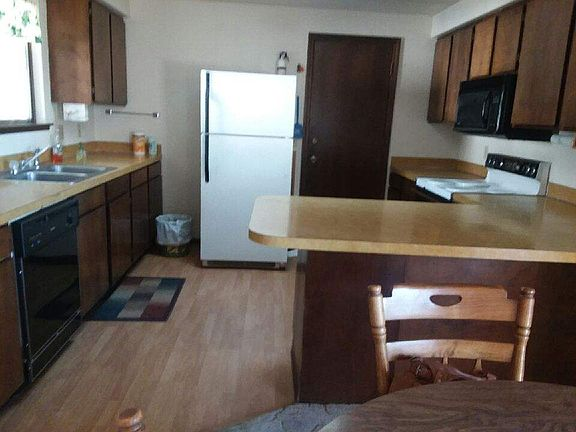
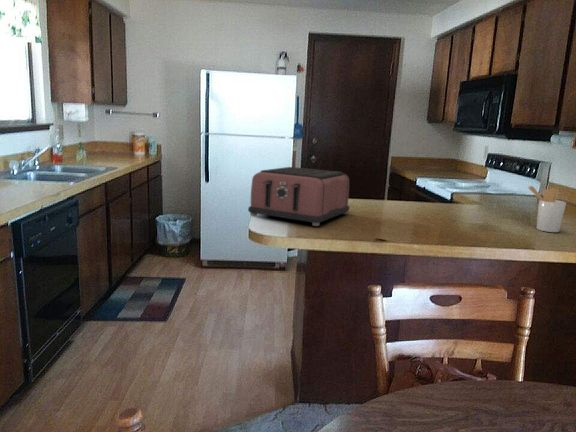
+ toaster [247,166,350,227]
+ utensil holder [527,185,567,233]
